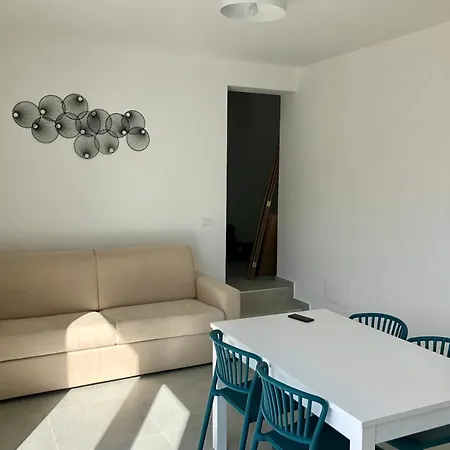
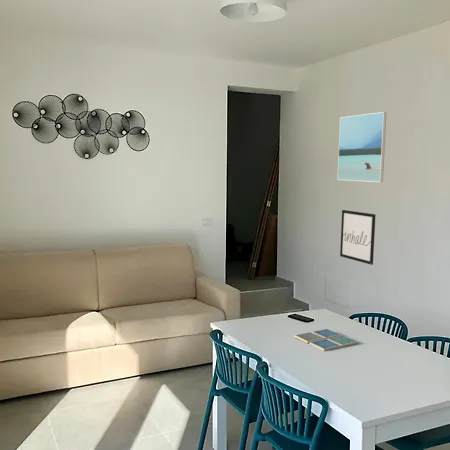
+ wall art [339,209,376,266]
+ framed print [336,111,387,183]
+ drink coaster [293,328,359,352]
